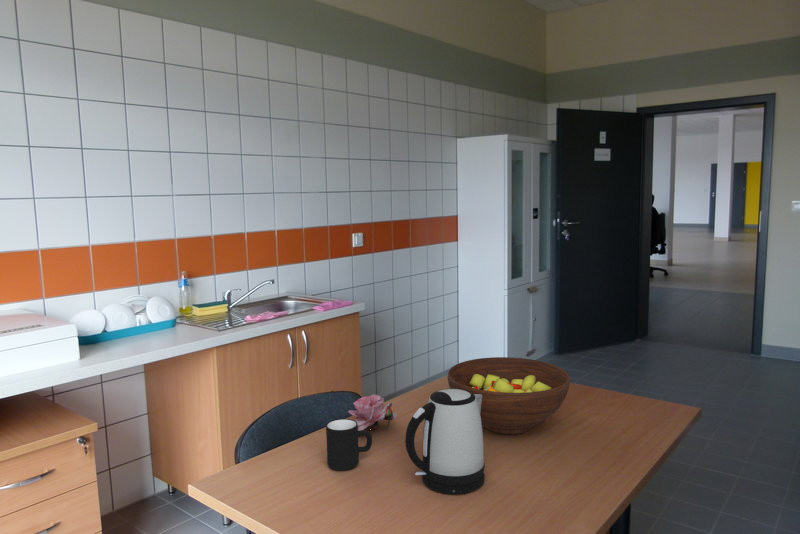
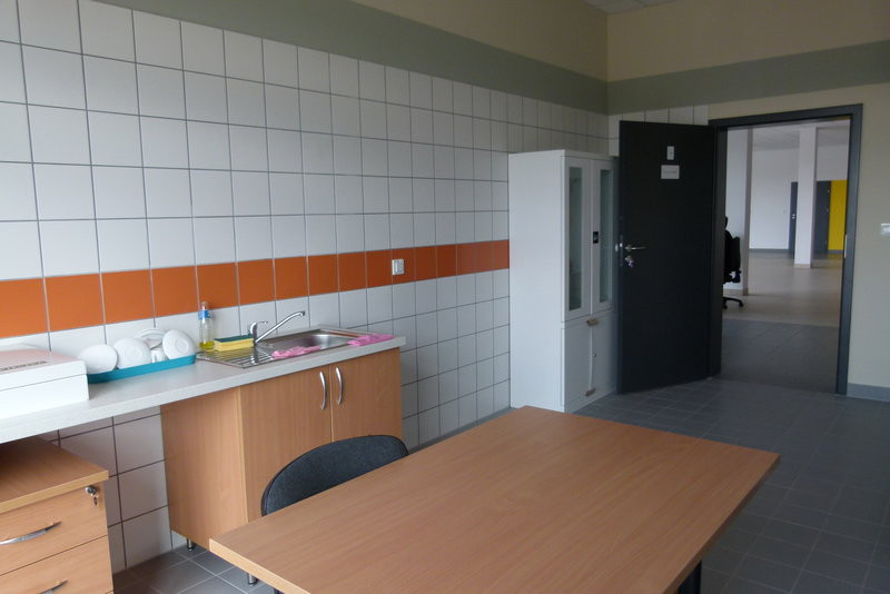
- flower [347,393,398,431]
- kettle [404,388,486,495]
- fruit bowl [447,356,571,435]
- mug [325,418,373,471]
